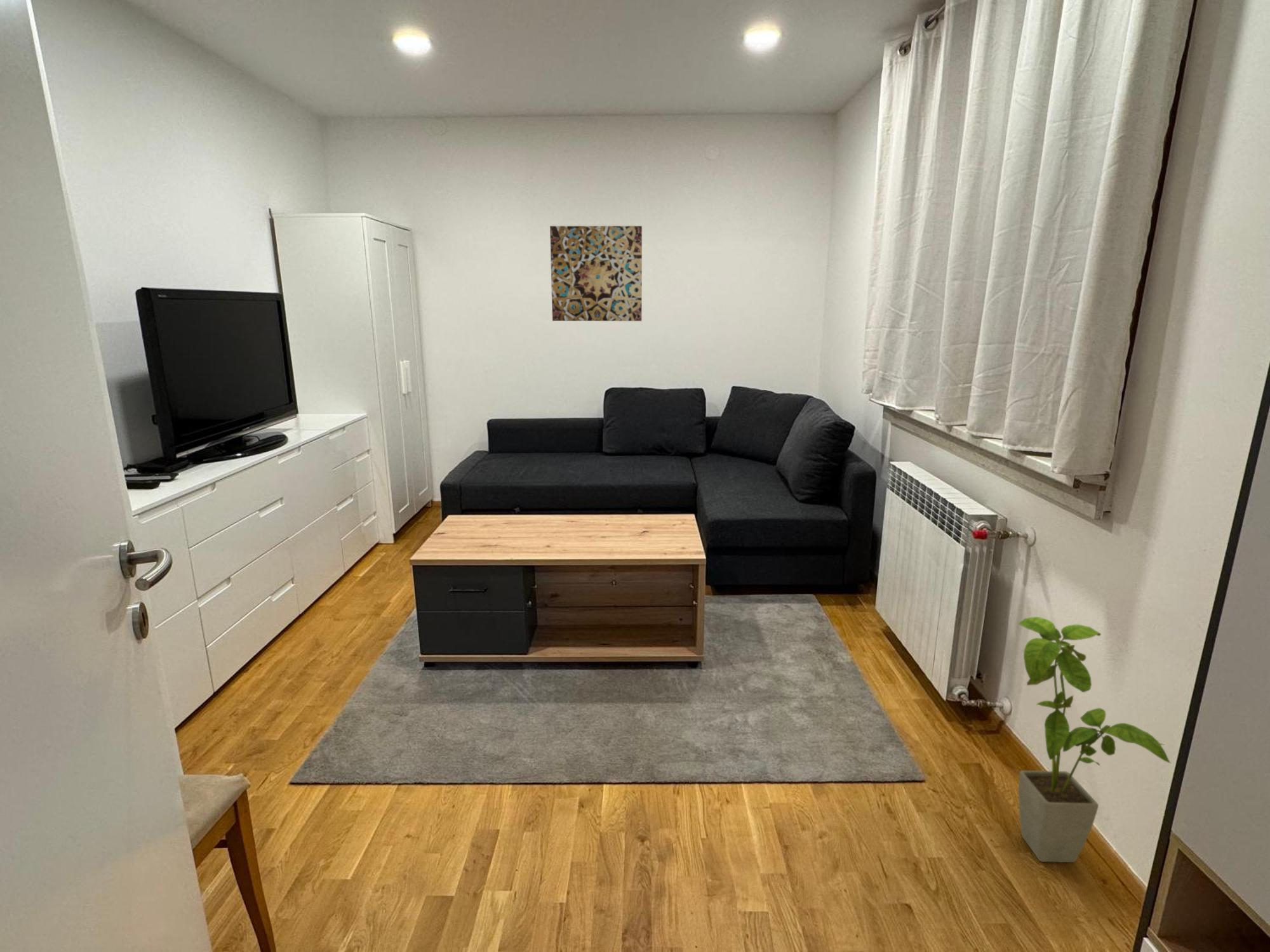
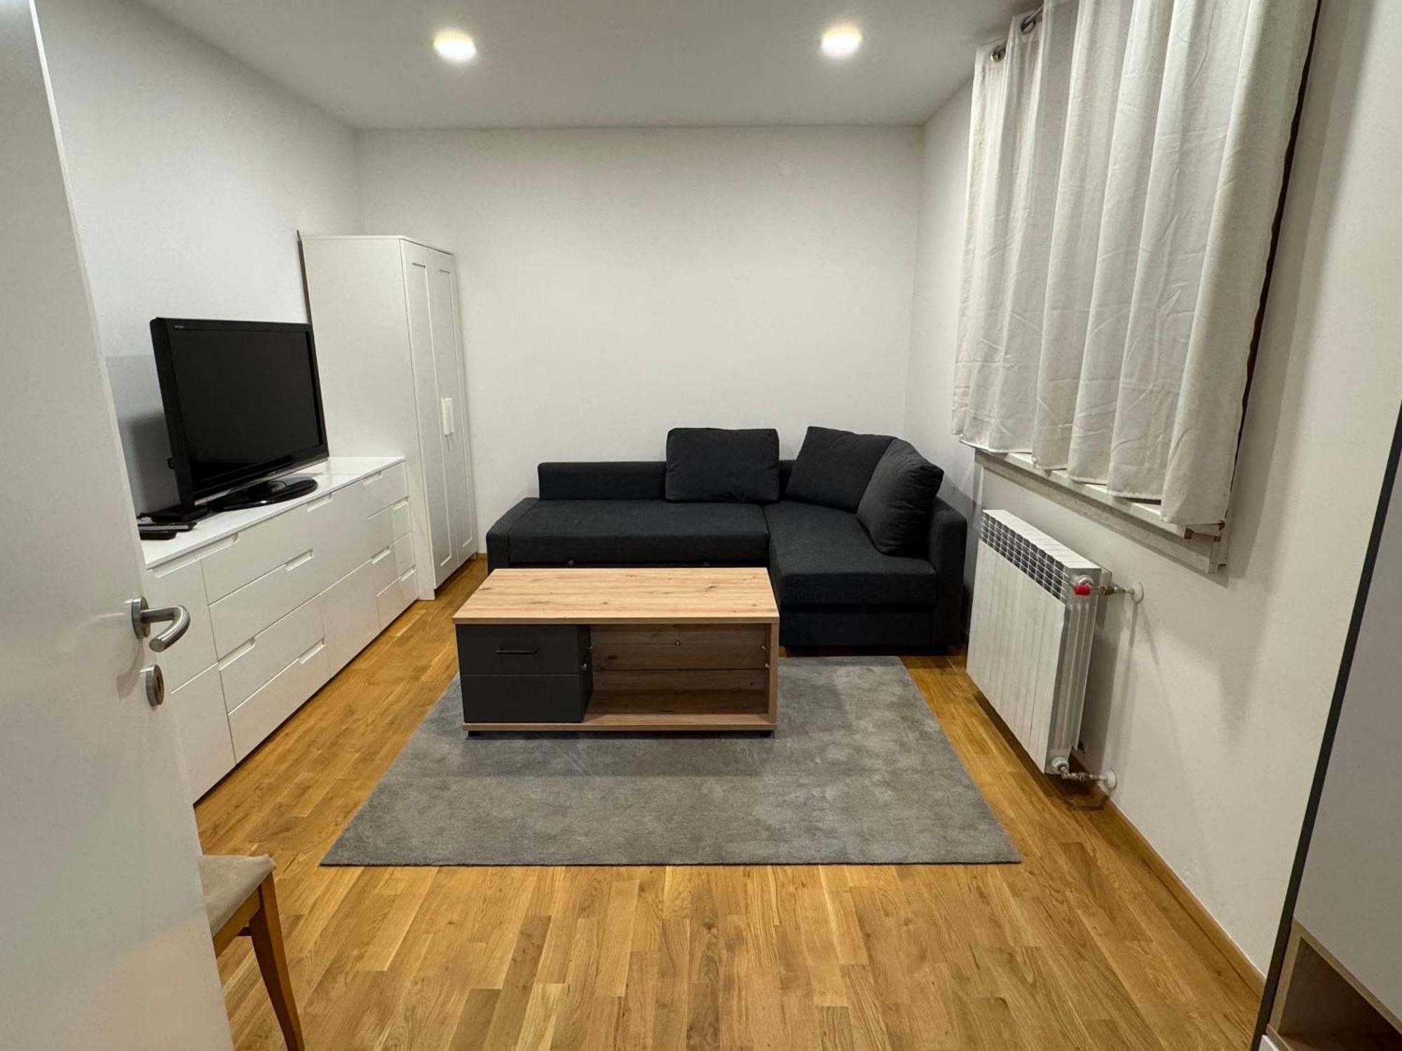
- house plant [1017,616,1172,863]
- wall art [549,225,643,322]
